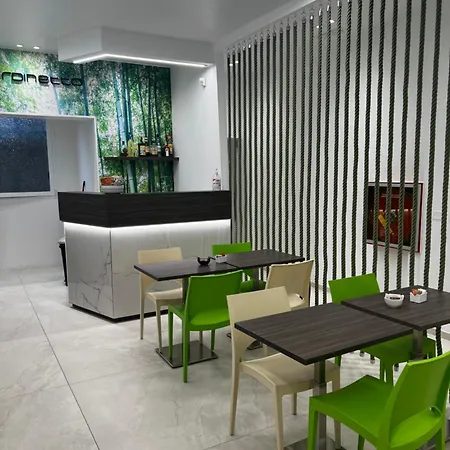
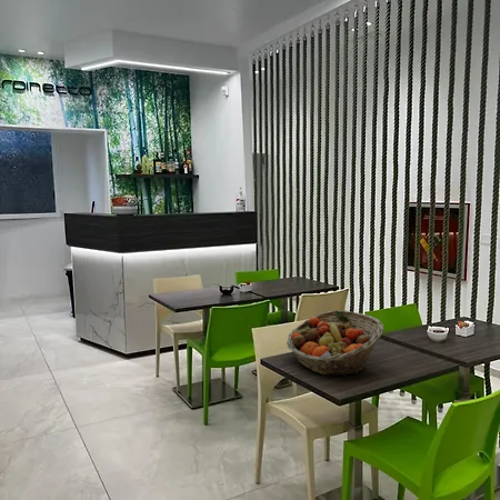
+ fruit basket [286,309,384,377]
